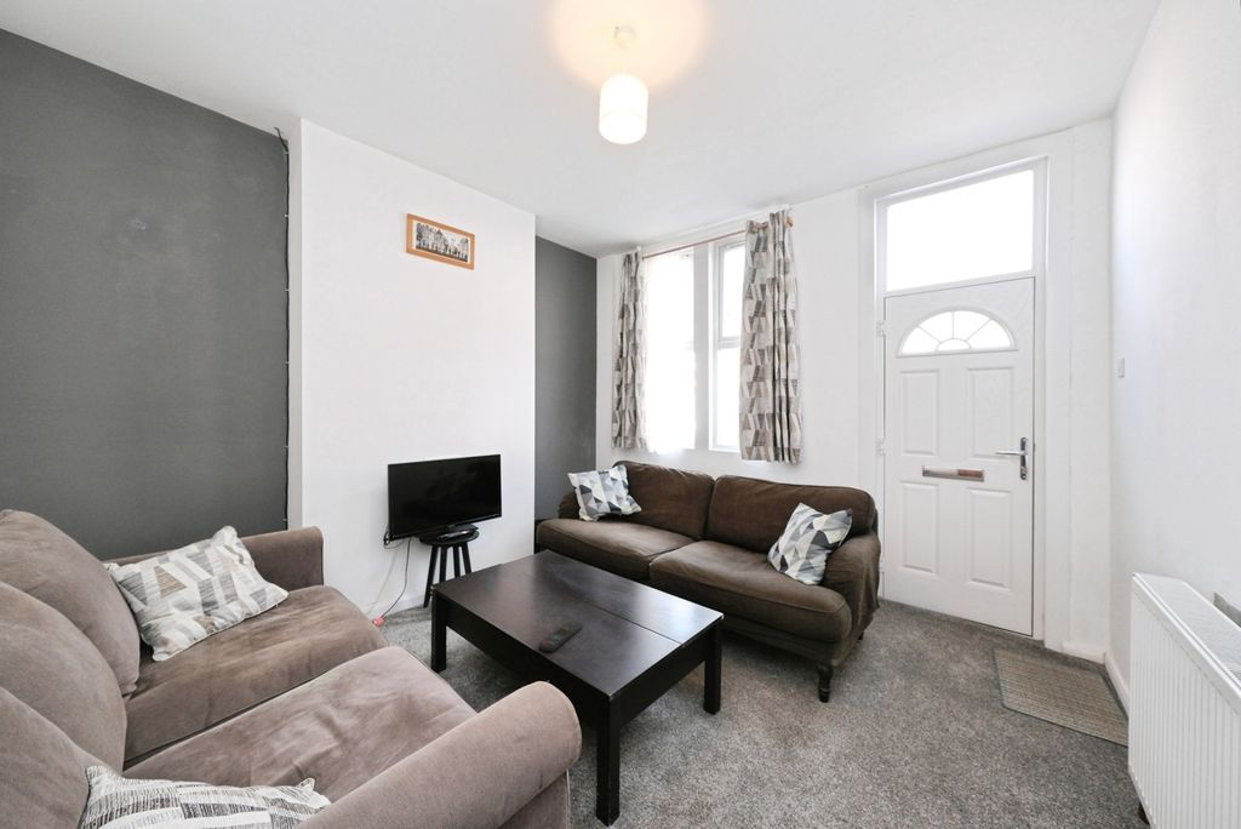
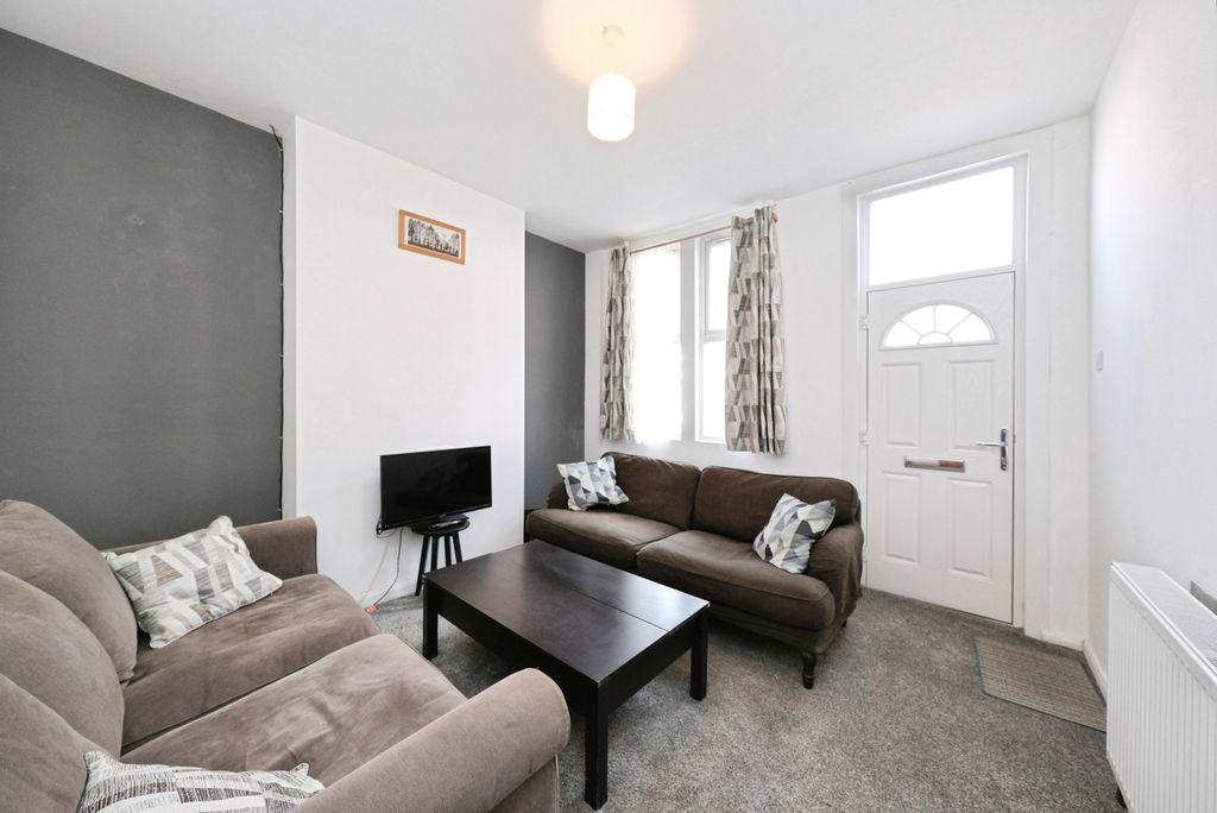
- remote control [538,619,583,652]
